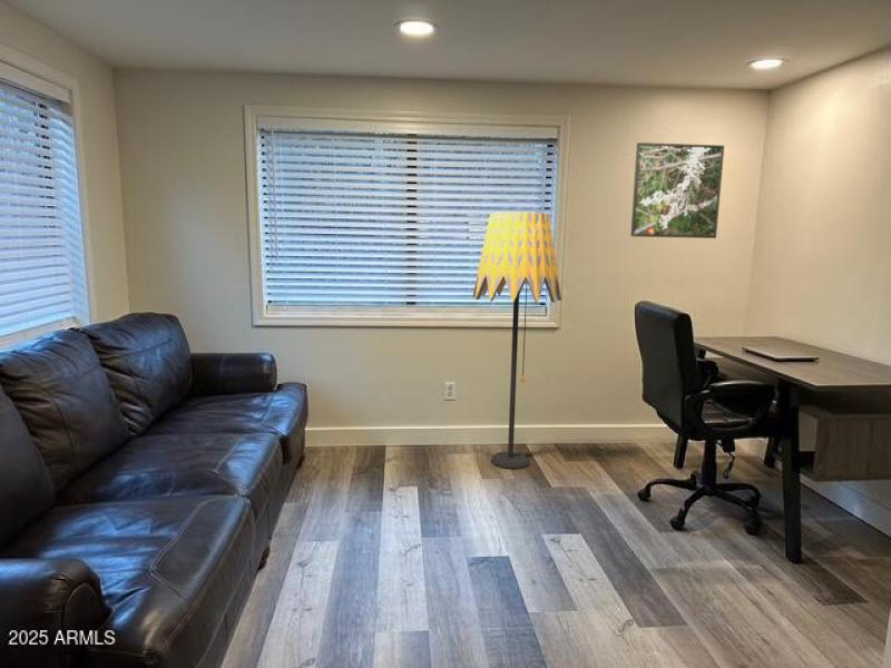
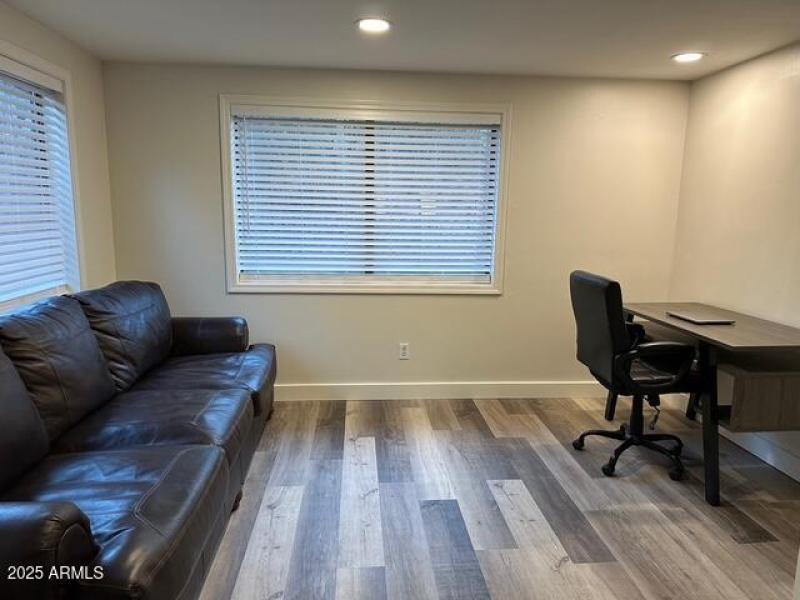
- floor lamp [471,210,562,470]
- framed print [629,141,725,239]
